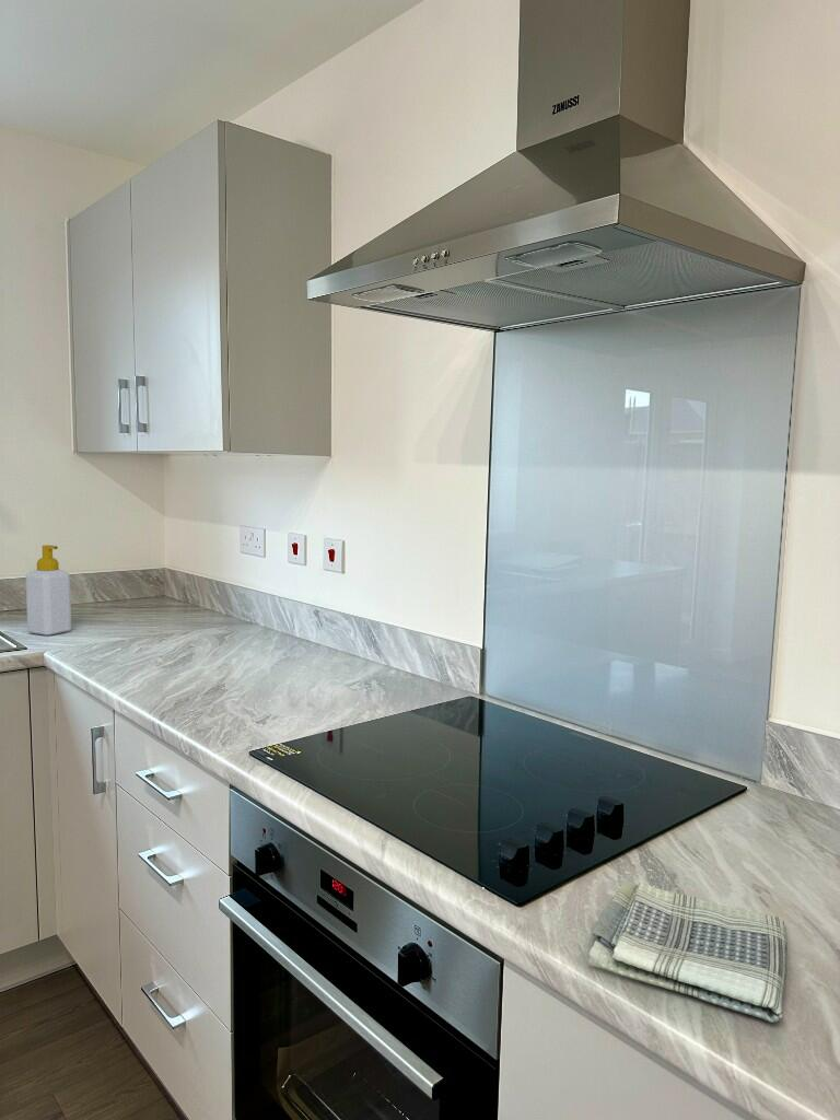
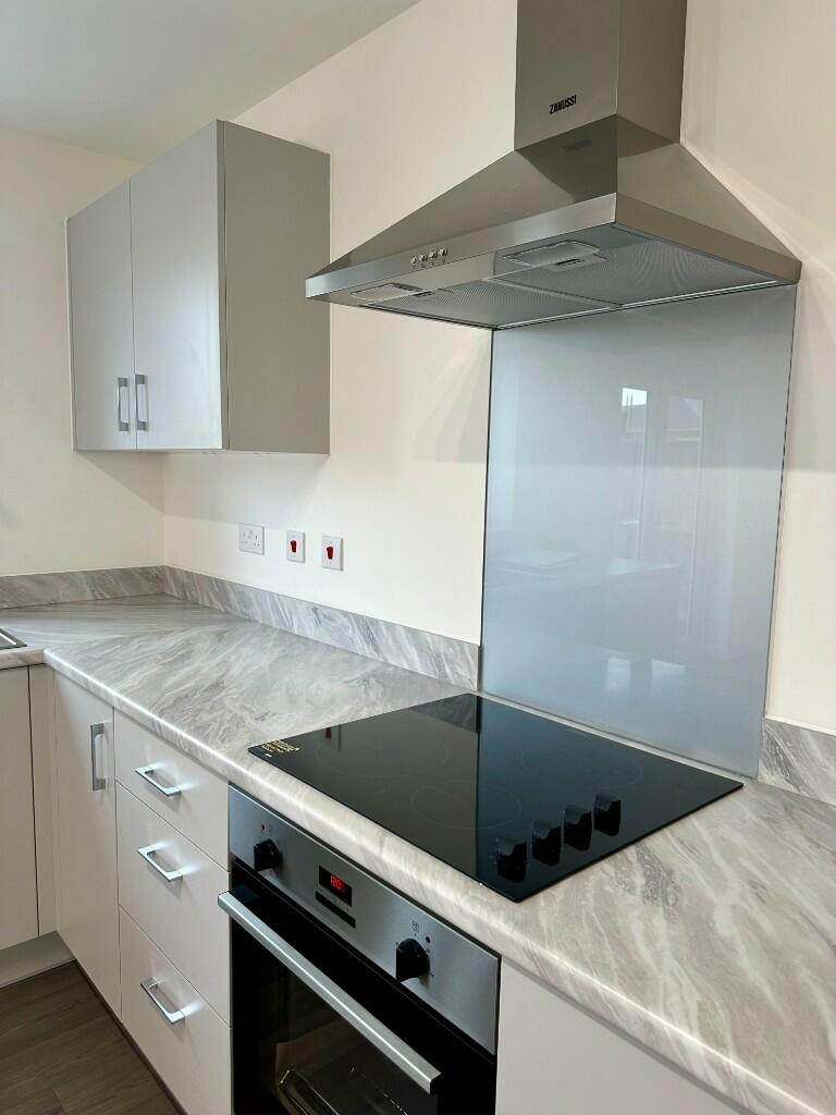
- soap bottle [25,544,72,637]
- dish towel [586,880,788,1024]
